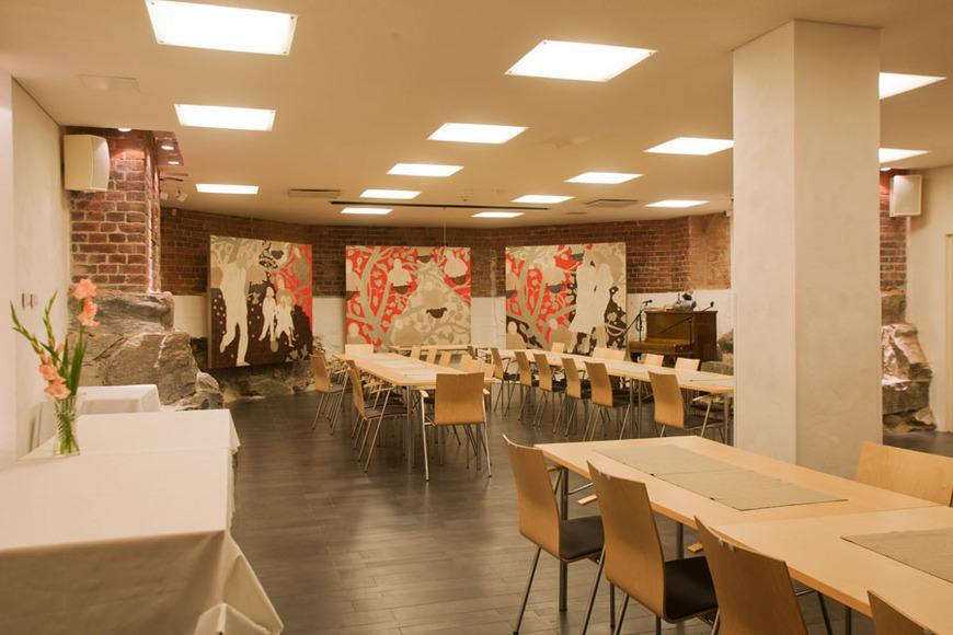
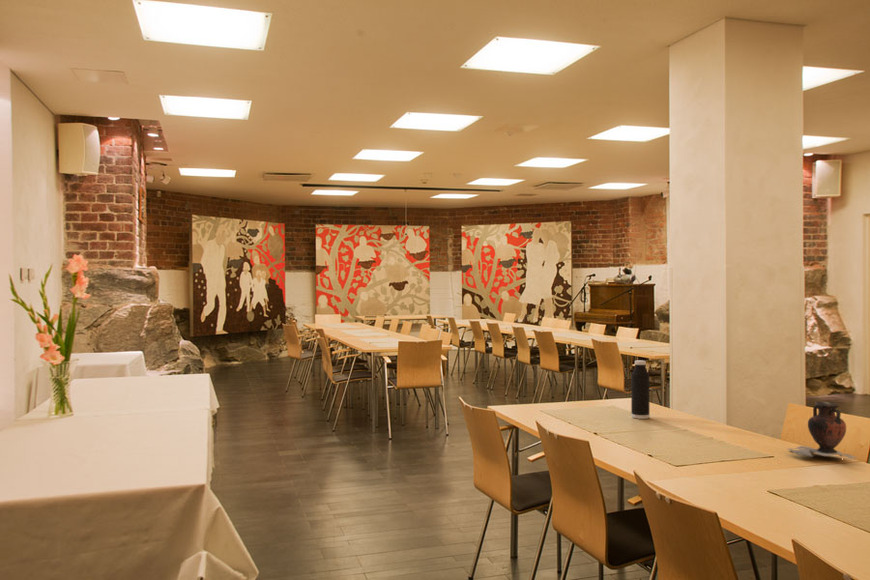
+ vase [785,401,858,460]
+ water bottle [630,359,650,420]
